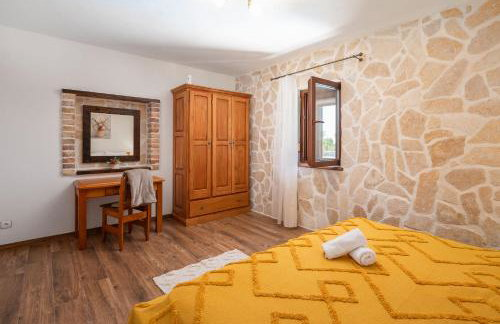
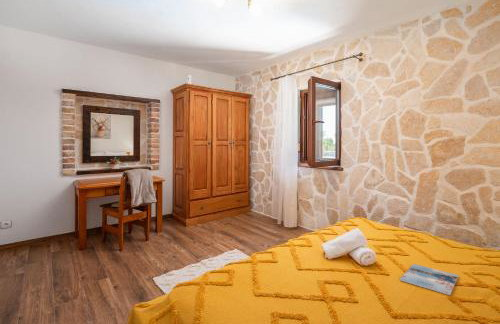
+ magazine [399,263,459,296]
